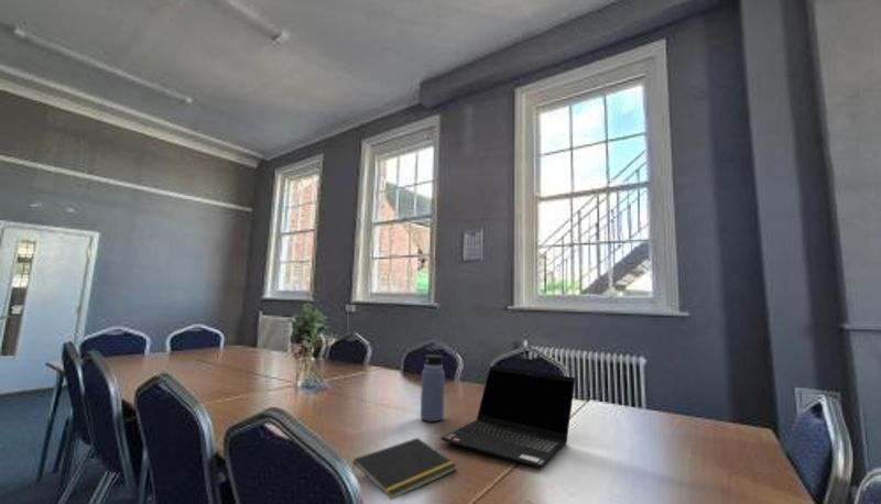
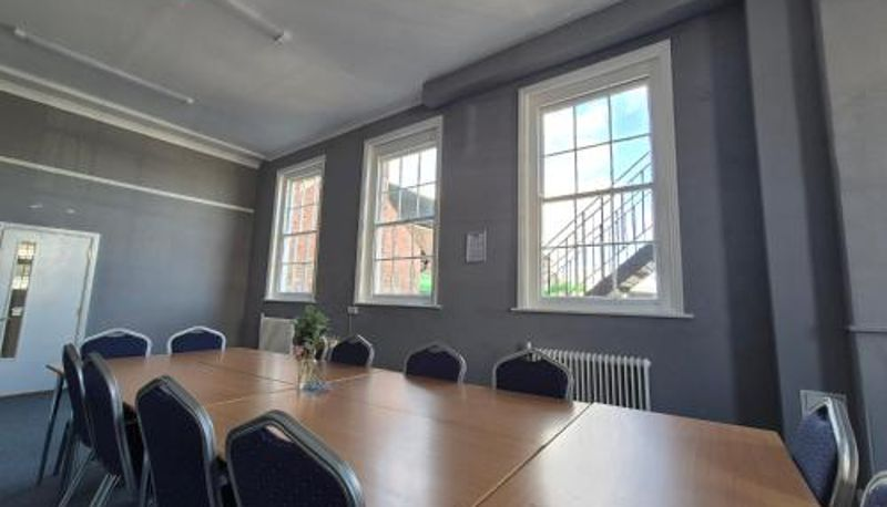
- laptop computer [439,364,576,469]
- water bottle [420,344,446,423]
- notepad [351,437,458,501]
